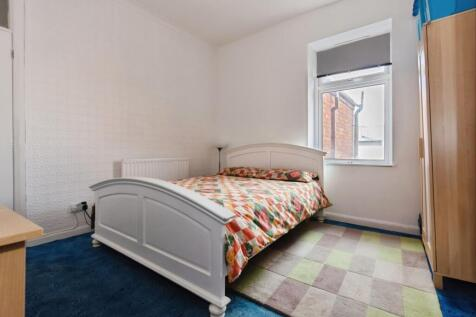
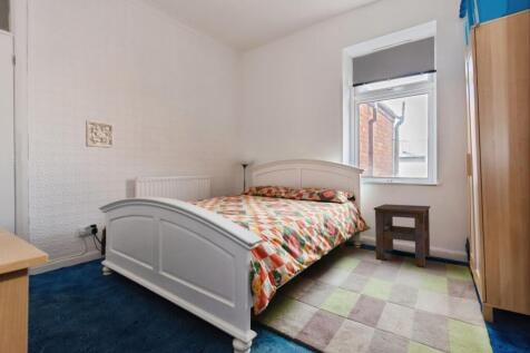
+ wall ornament [85,119,115,149]
+ side table [373,203,431,267]
